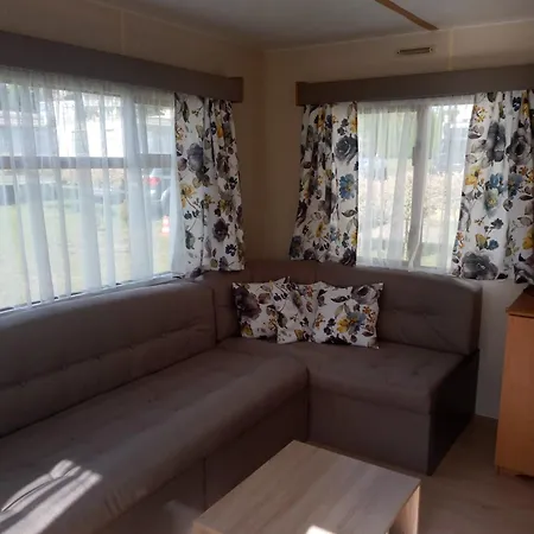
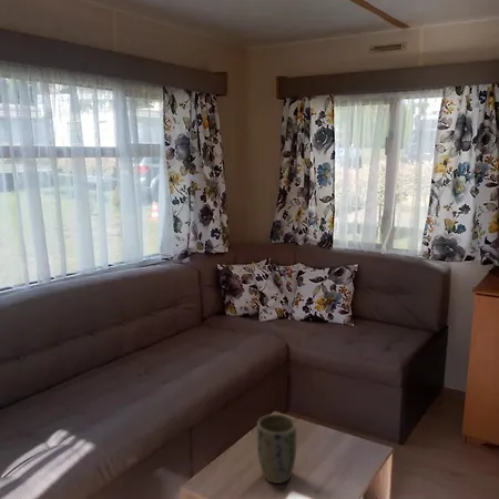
+ plant pot [256,414,297,485]
